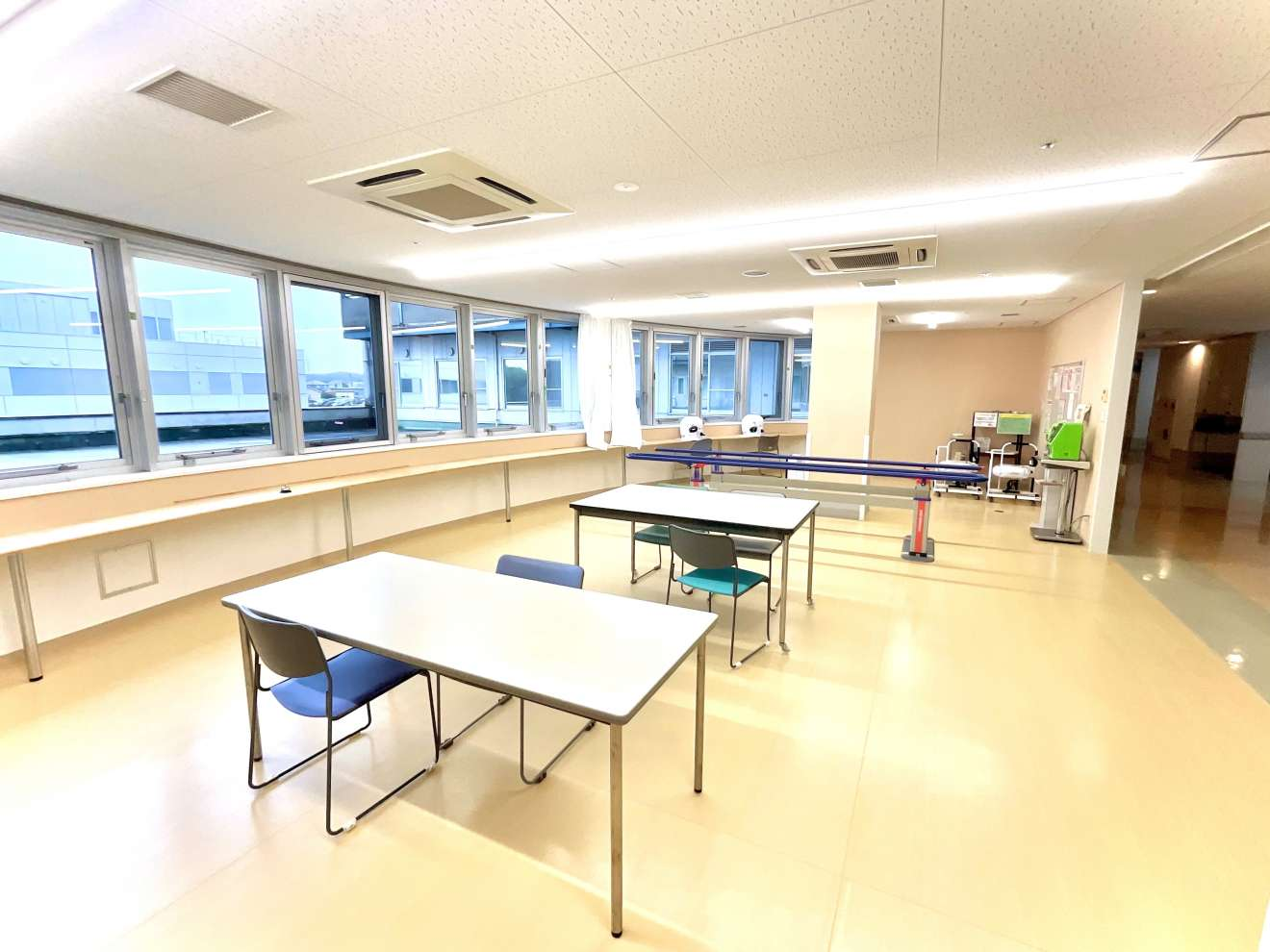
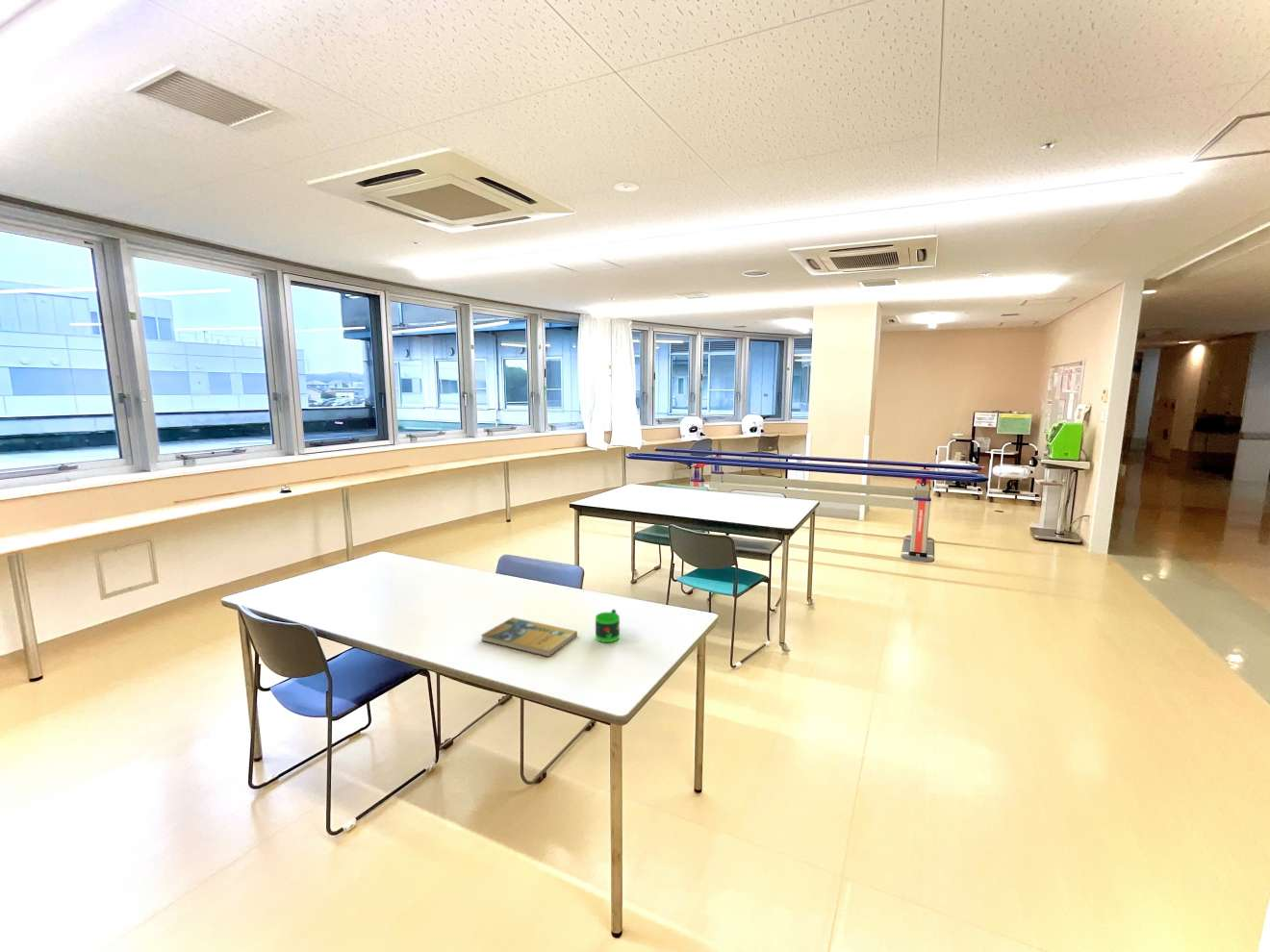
+ booklet [480,616,578,658]
+ mug [595,609,621,643]
